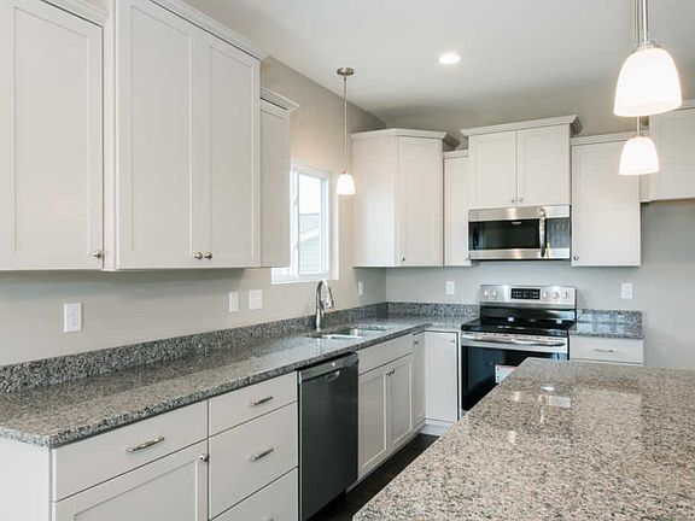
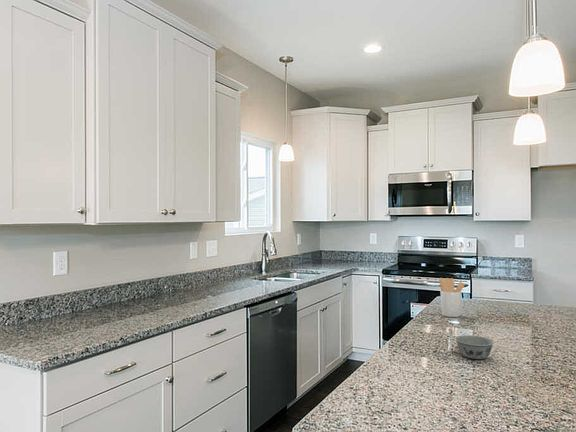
+ utensil holder [438,277,465,318]
+ bowl [455,334,495,360]
